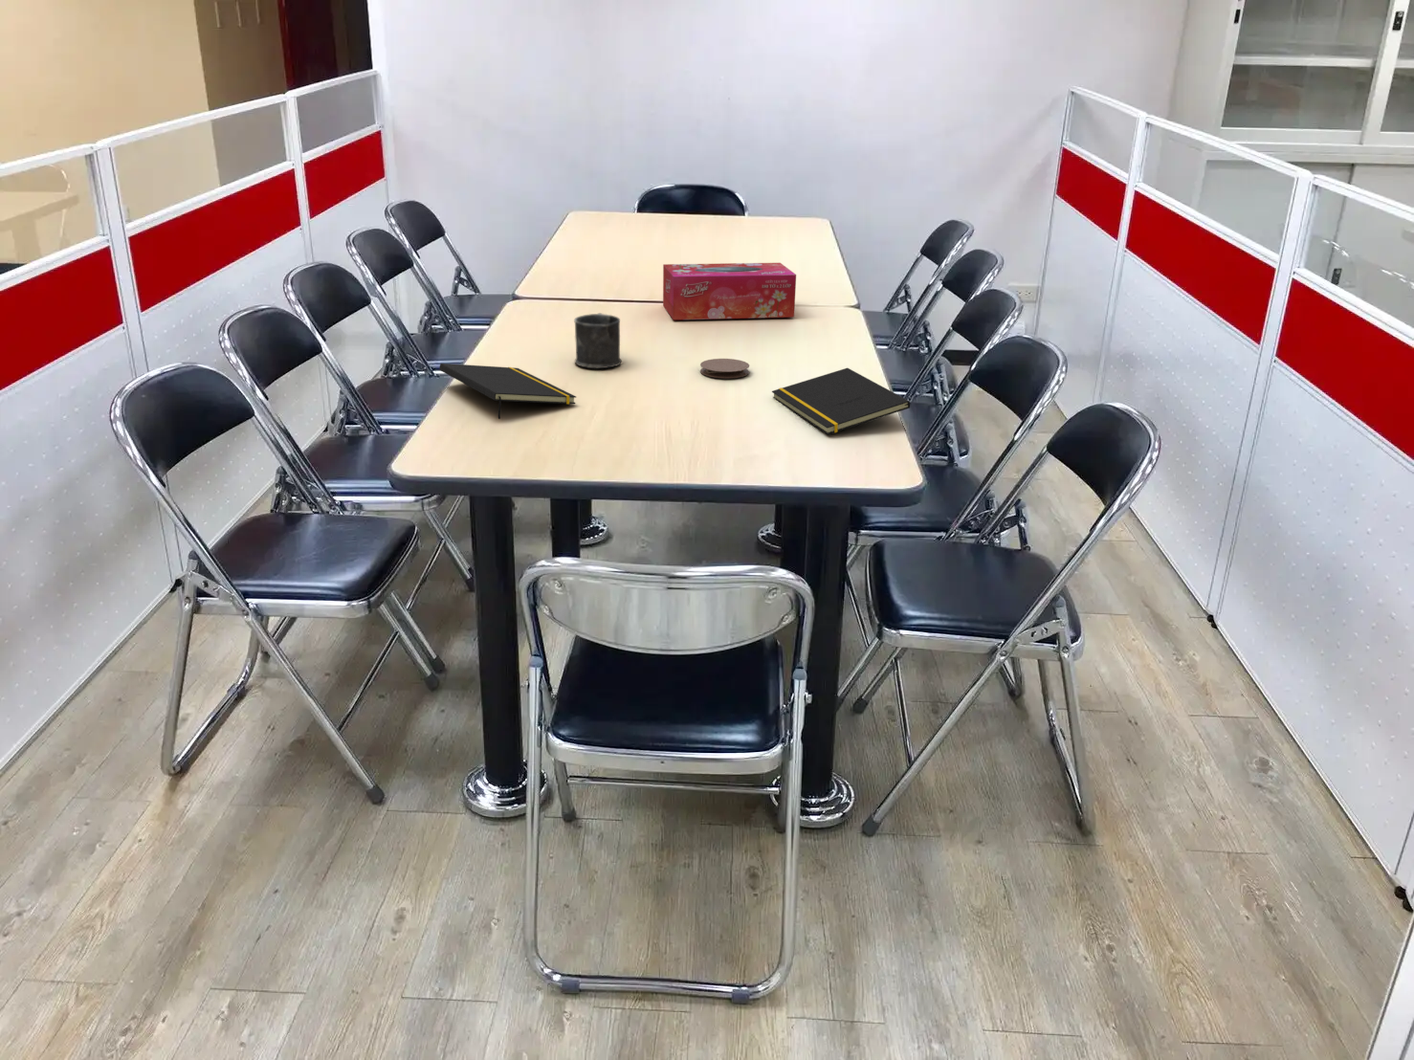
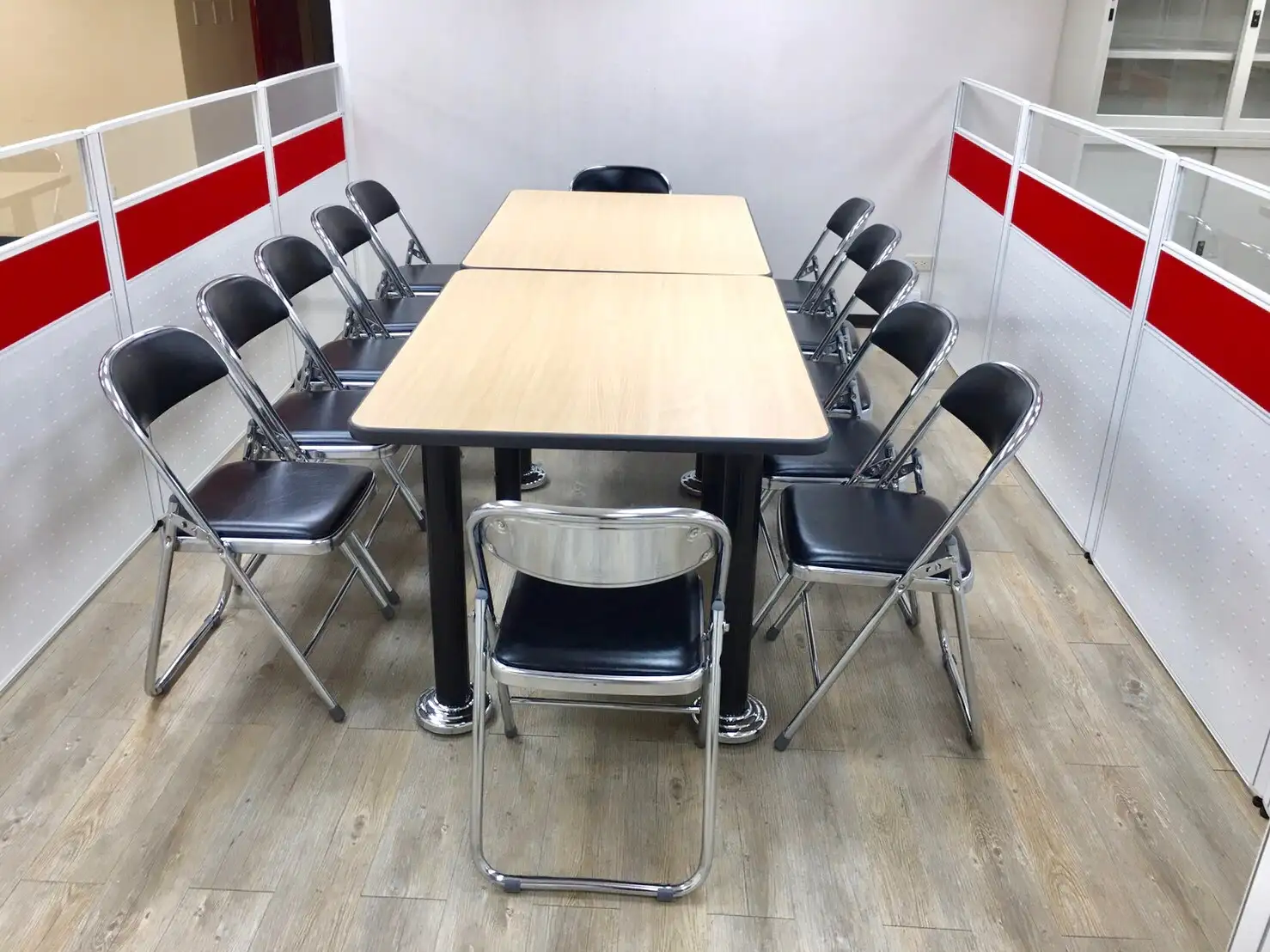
- coaster [699,357,750,379]
- notepad [772,367,911,435]
- tissue box [662,262,797,321]
- mug [573,312,622,370]
- notepad [439,363,577,420]
